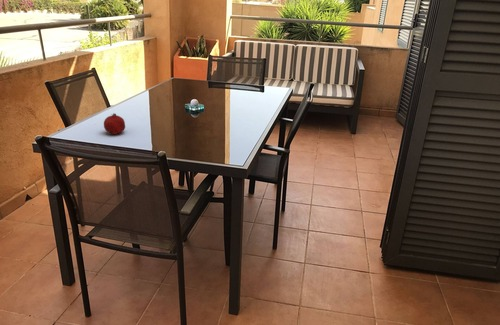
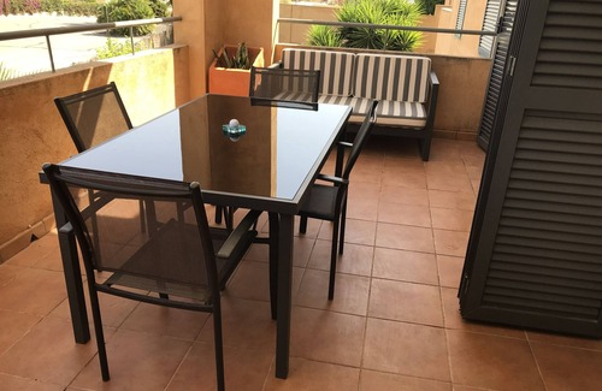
- fruit [103,112,126,135]
